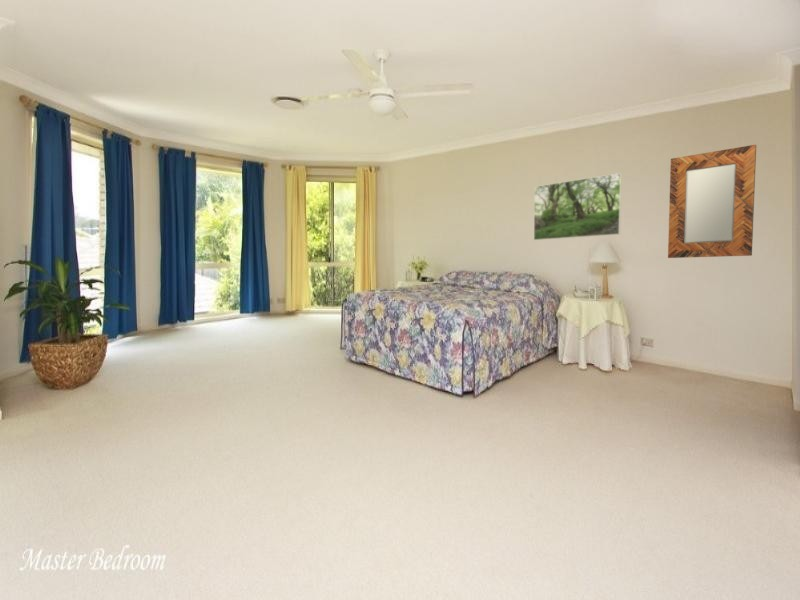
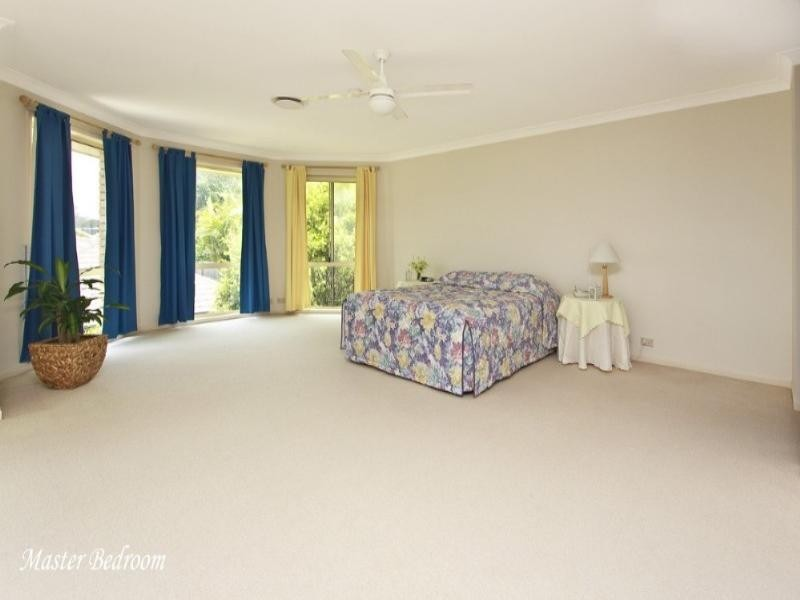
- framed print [533,172,623,241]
- home mirror [667,144,757,259]
